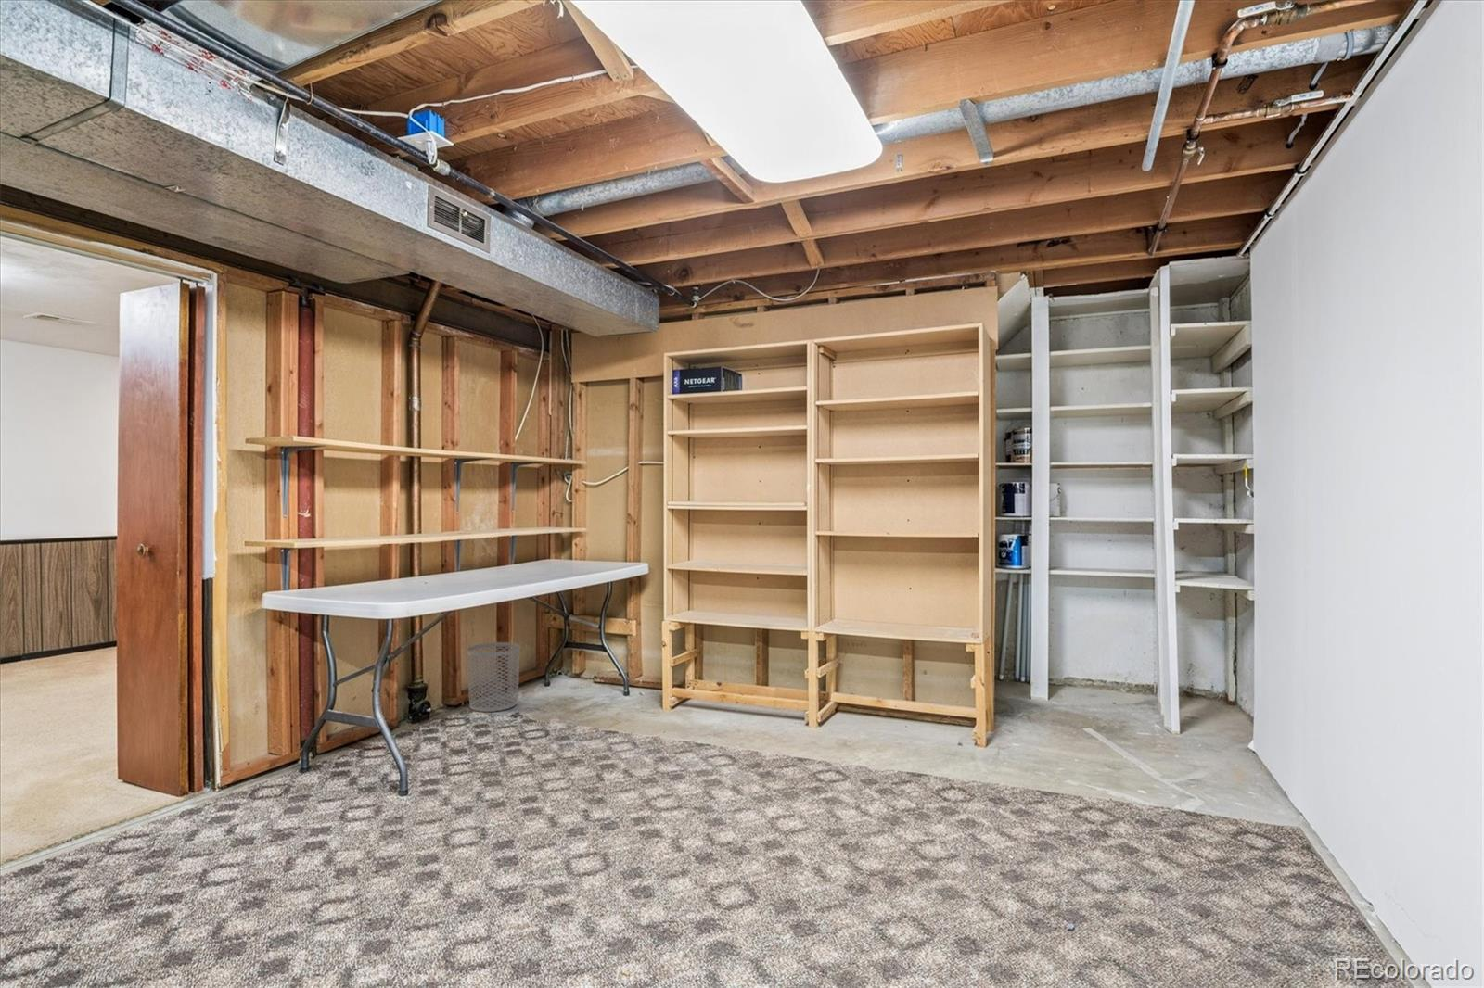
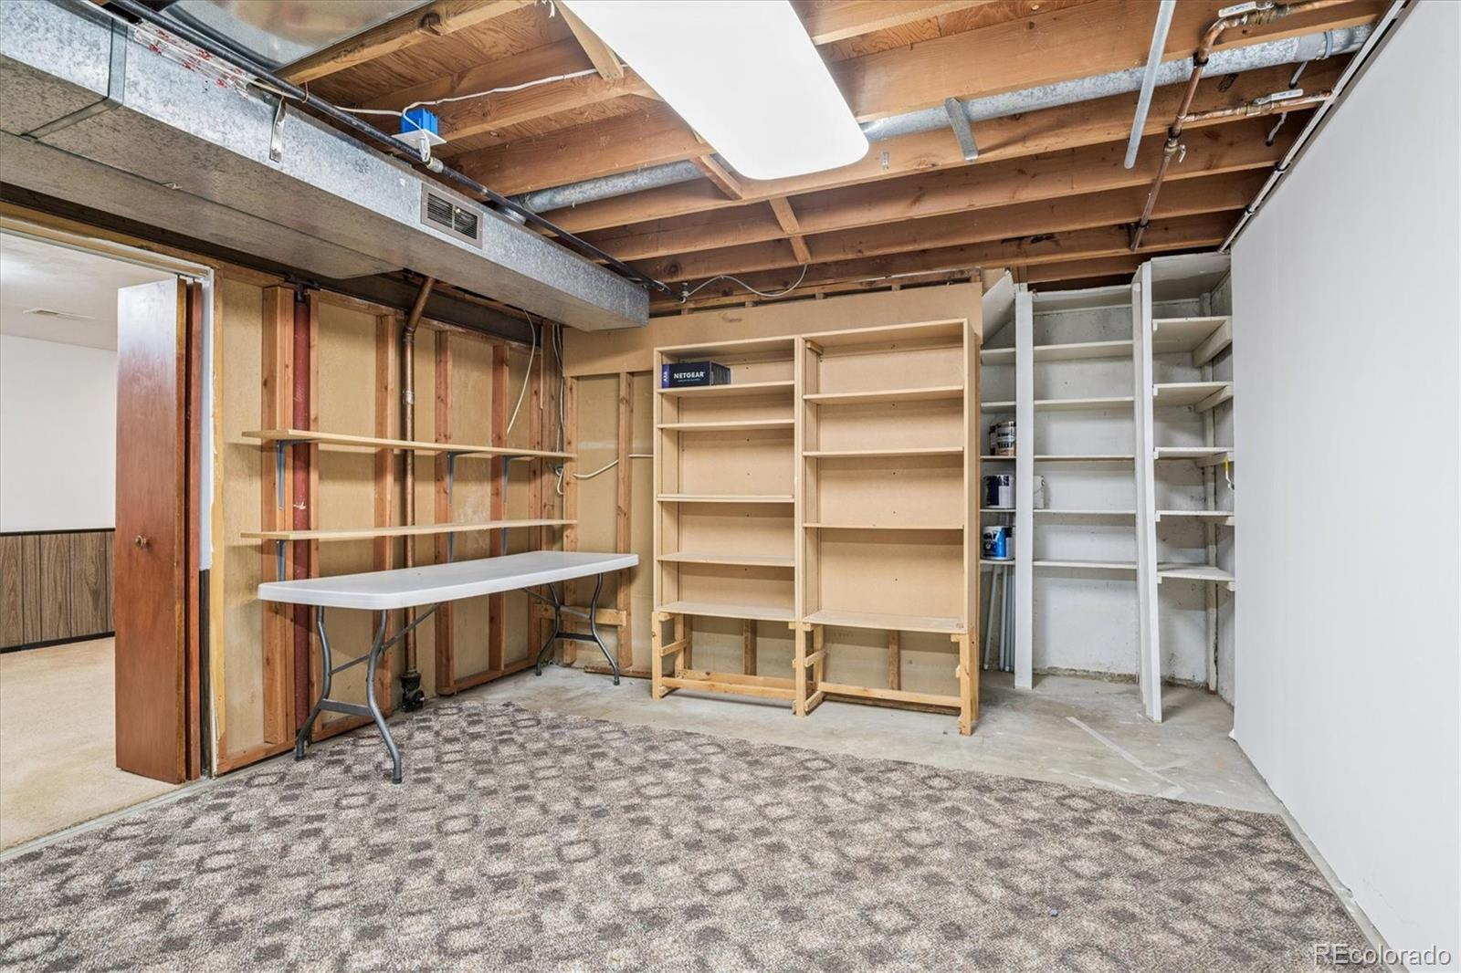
- waste bin [467,642,521,712]
